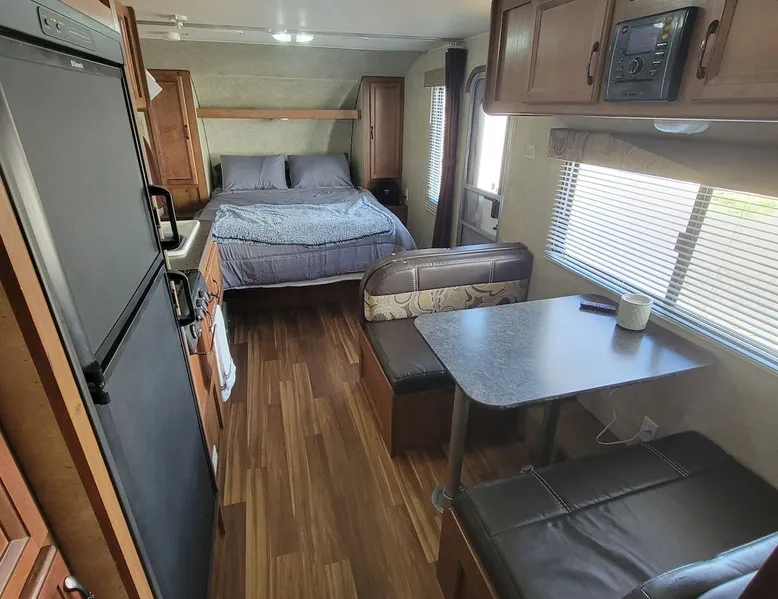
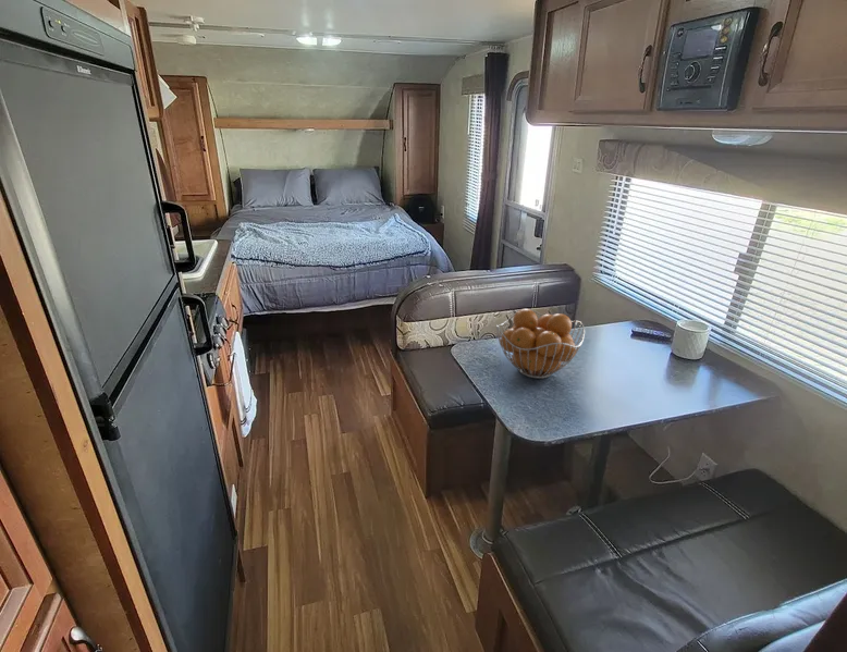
+ fruit basket [495,308,586,380]
